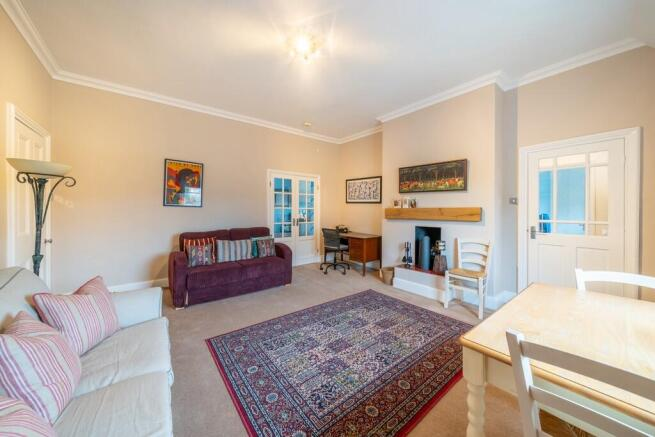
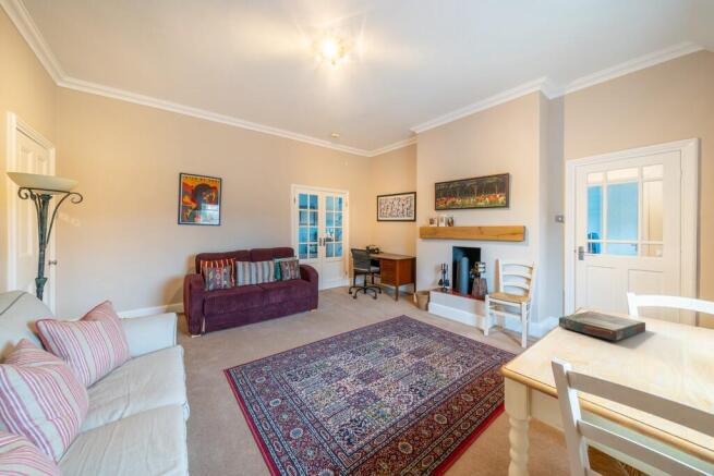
+ board game [558,310,646,342]
